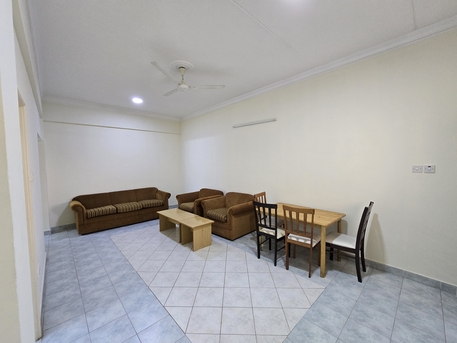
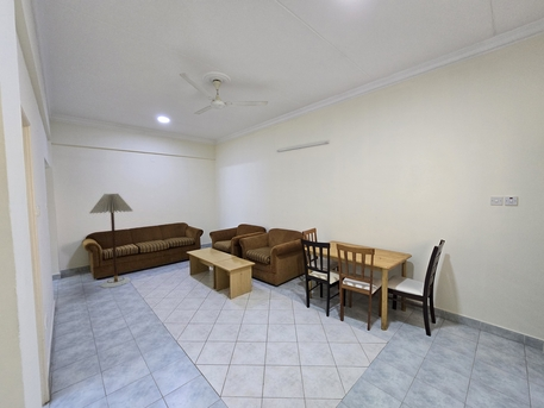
+ floor lamp [88,193,133,289]
